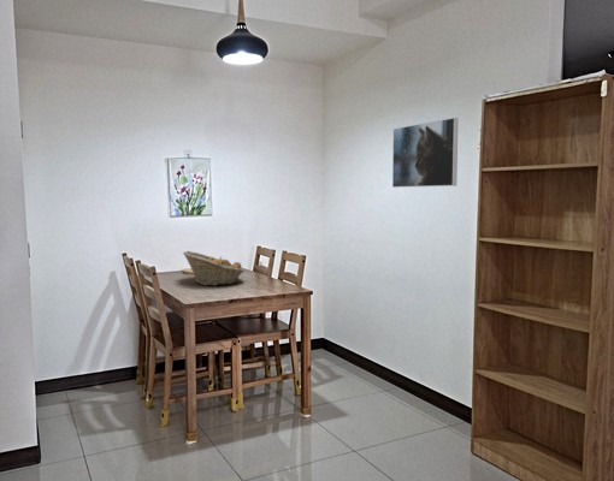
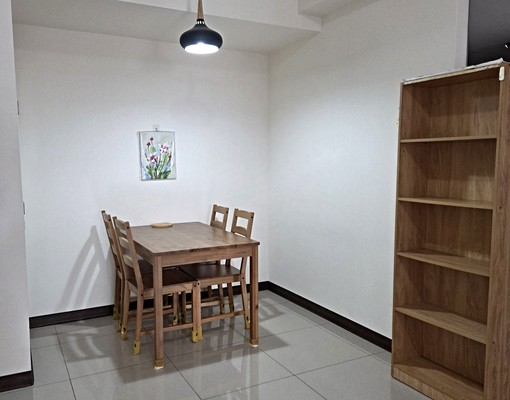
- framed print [391,117,459,189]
- fruit basket [182,250,246,287]
